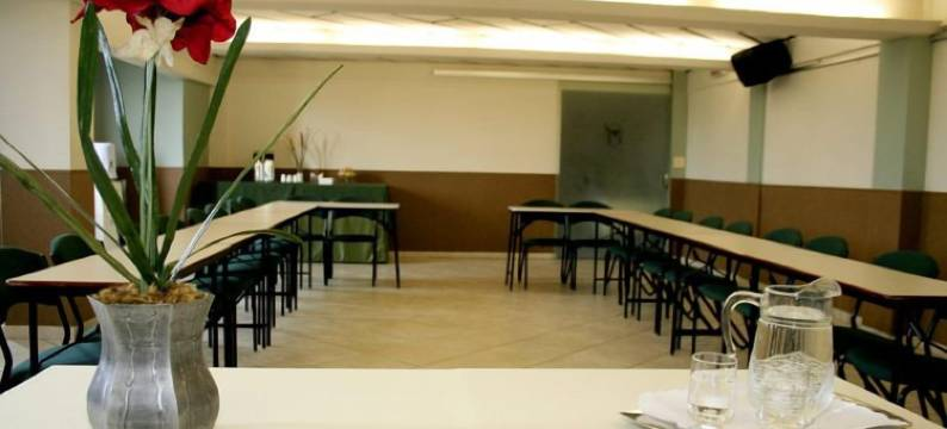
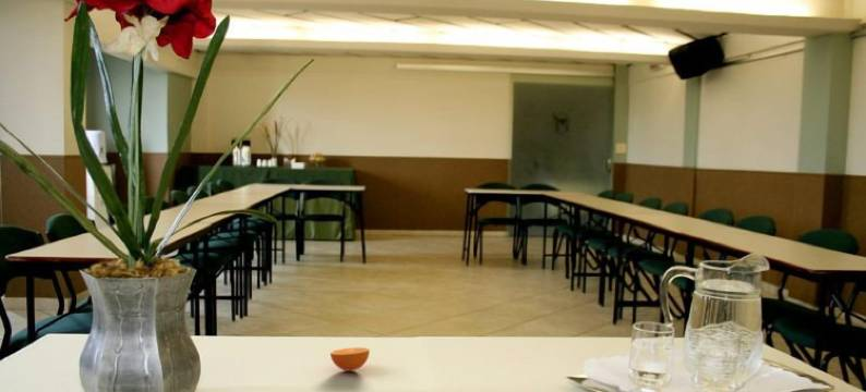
+ orange [329,346,371,372]
